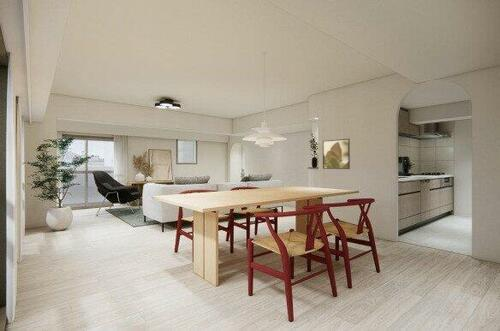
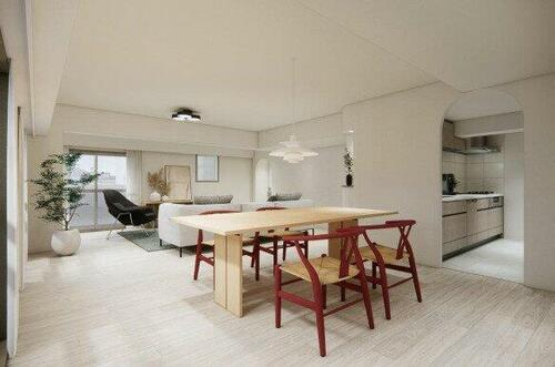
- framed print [322,138,351,170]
